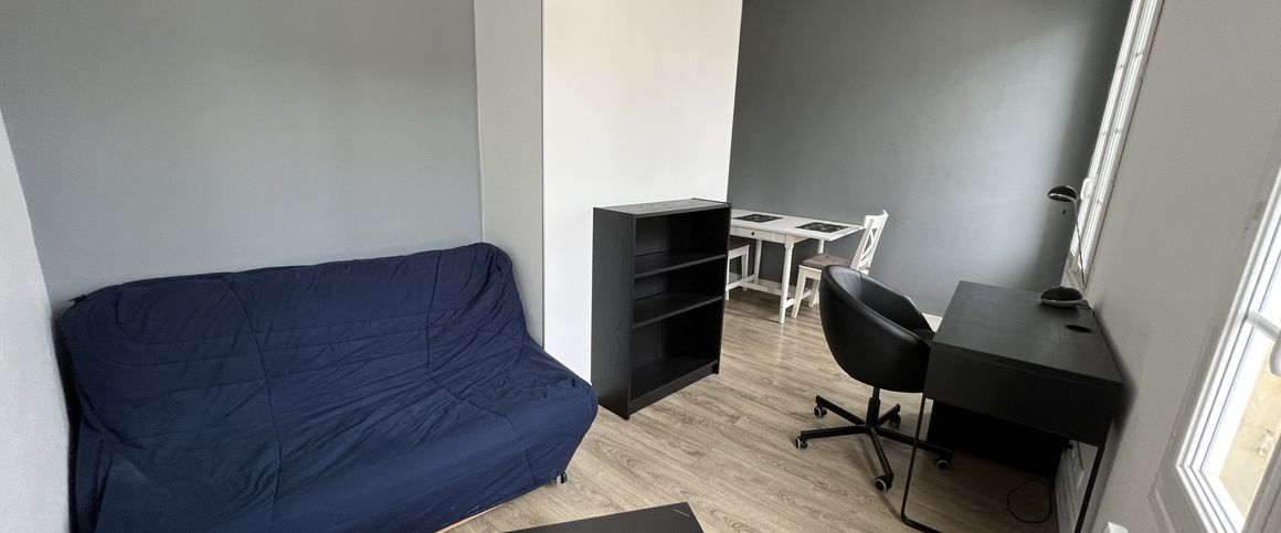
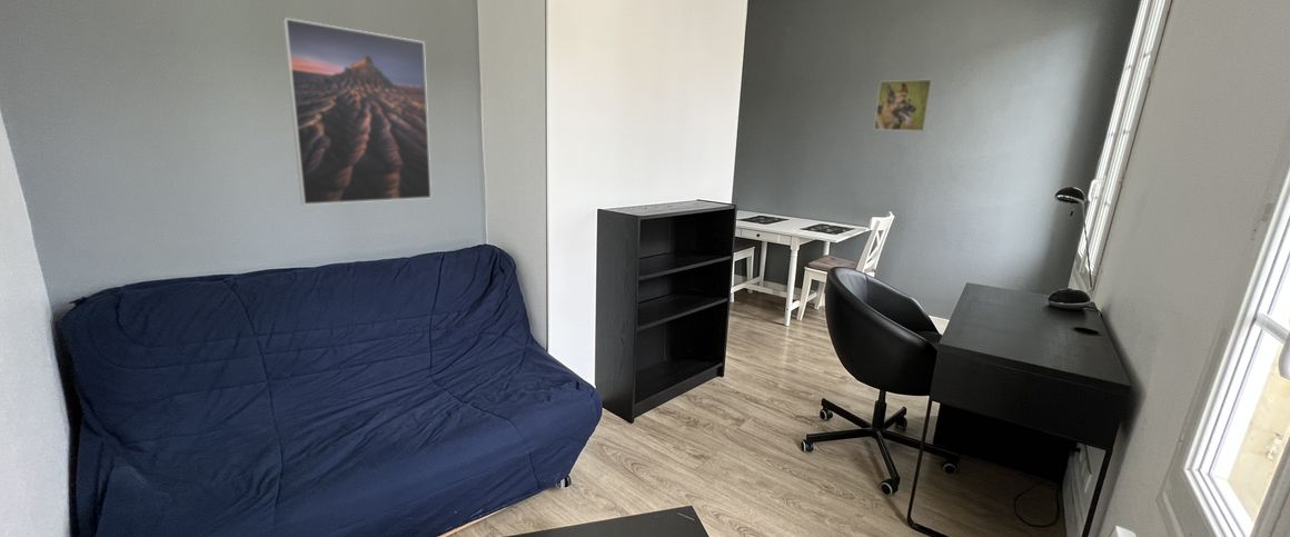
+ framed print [873,79,934,132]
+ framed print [281,17,433,206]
